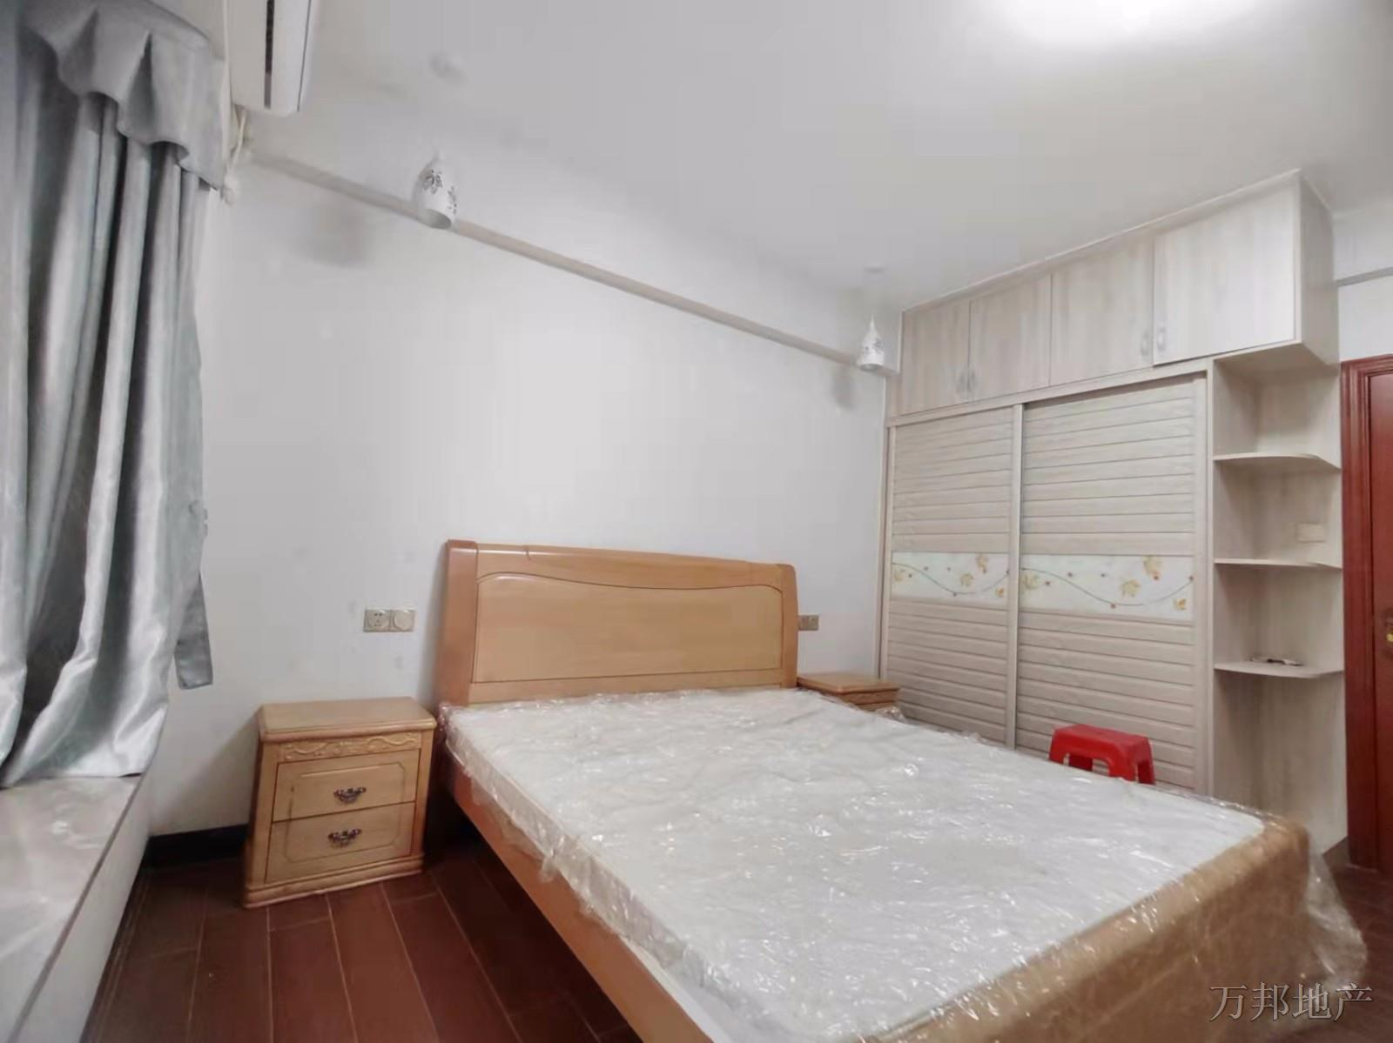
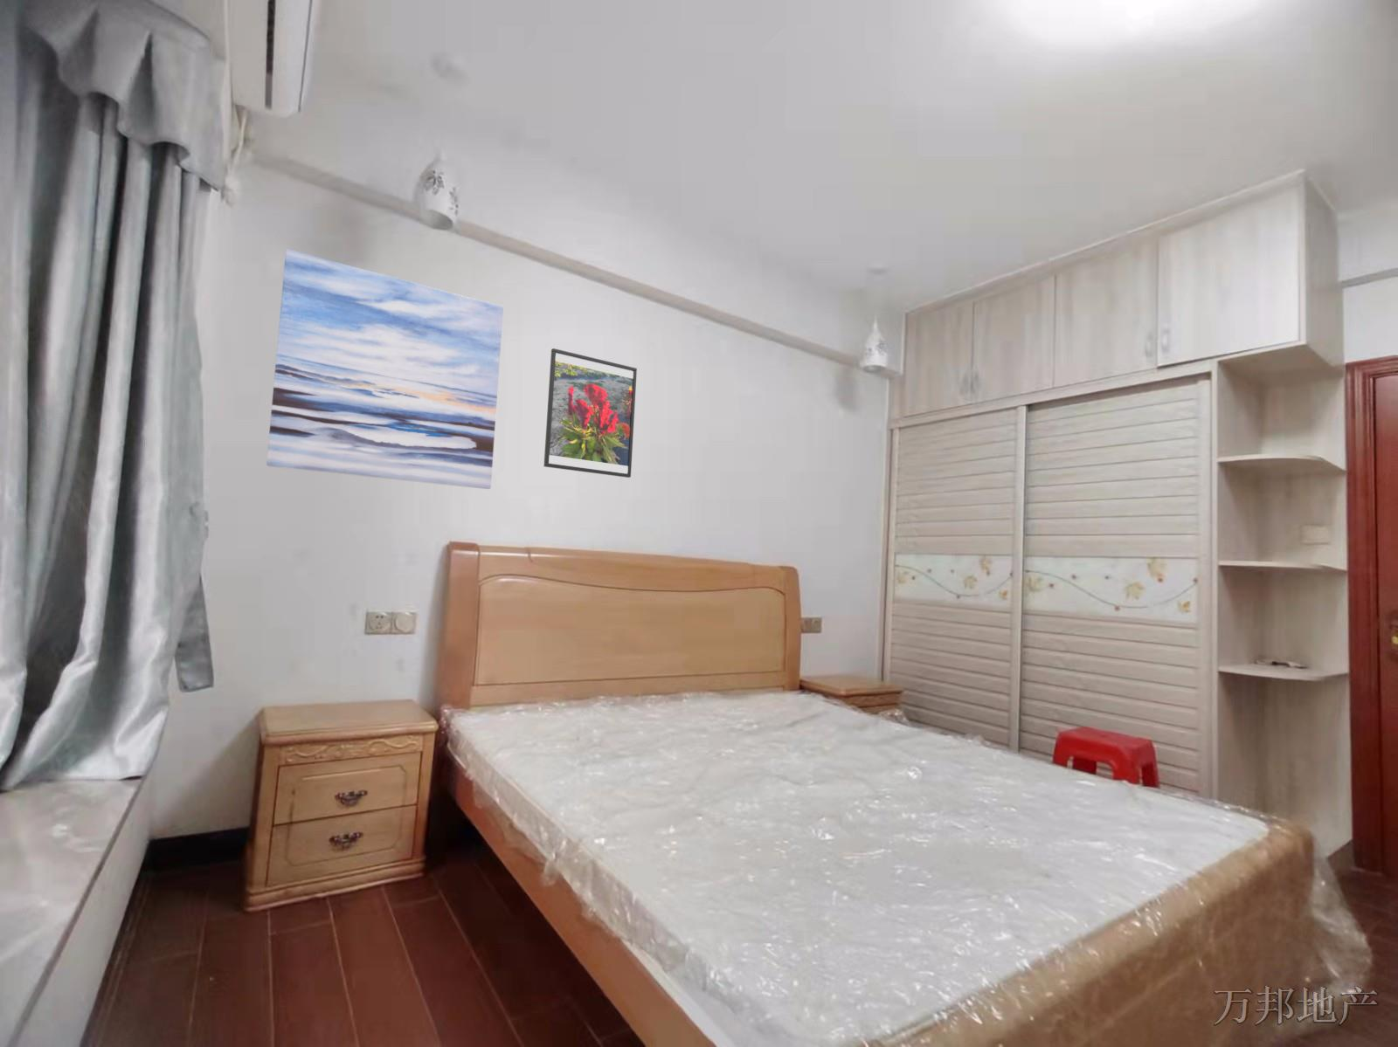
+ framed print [542,348,638,478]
+ wall art [265,249,504,489]
